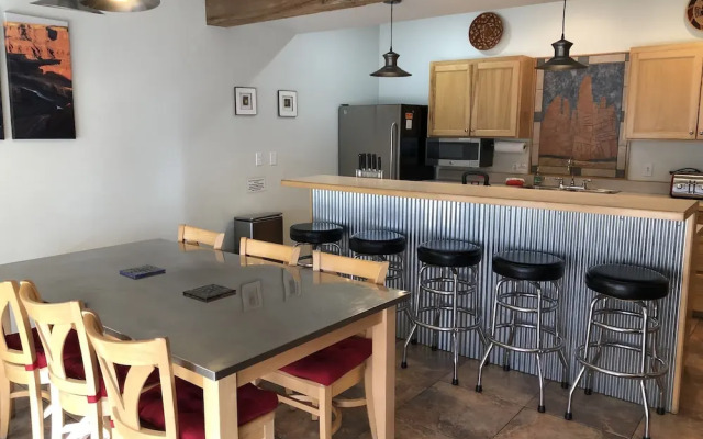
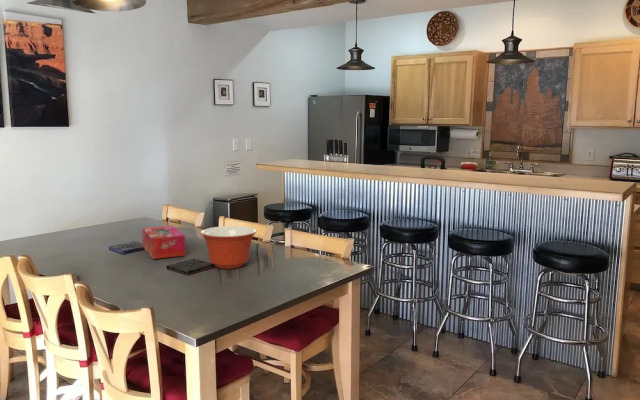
+ mixing bowl [200,225,257,270]
+ tissue box [141,225,186,260]
